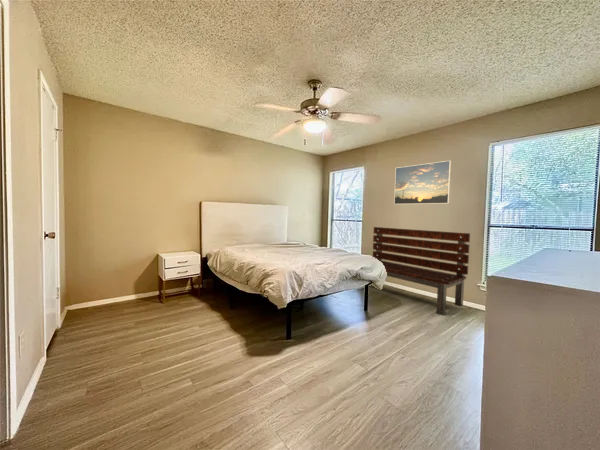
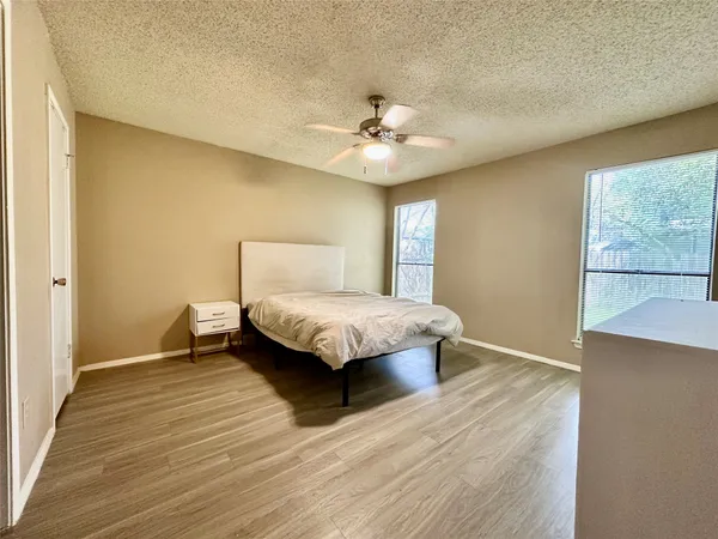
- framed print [393,160,452,205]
- bench [372,226,471,316]
